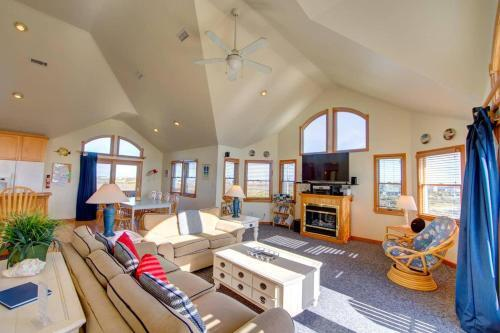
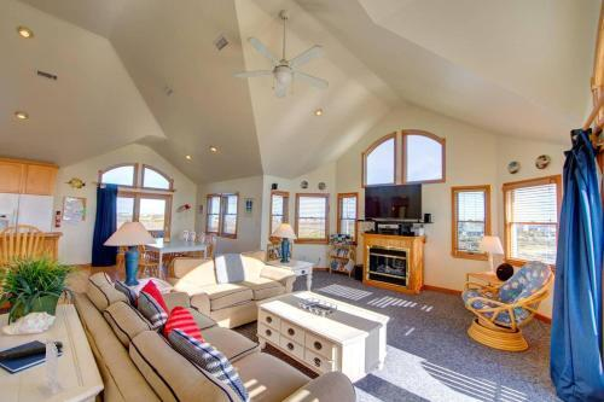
+ remote control [0,340,64,362]
